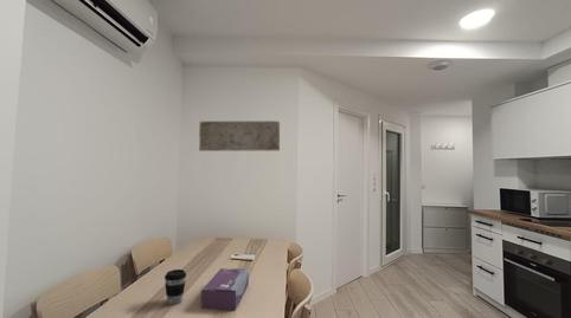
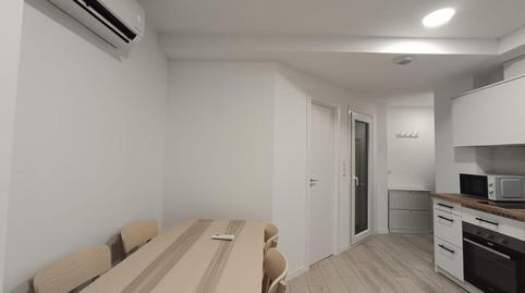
- stone relief [198,121,281,152]
- tissue box [200,267,250,311]
- coffee cup [163,268,187,306]
